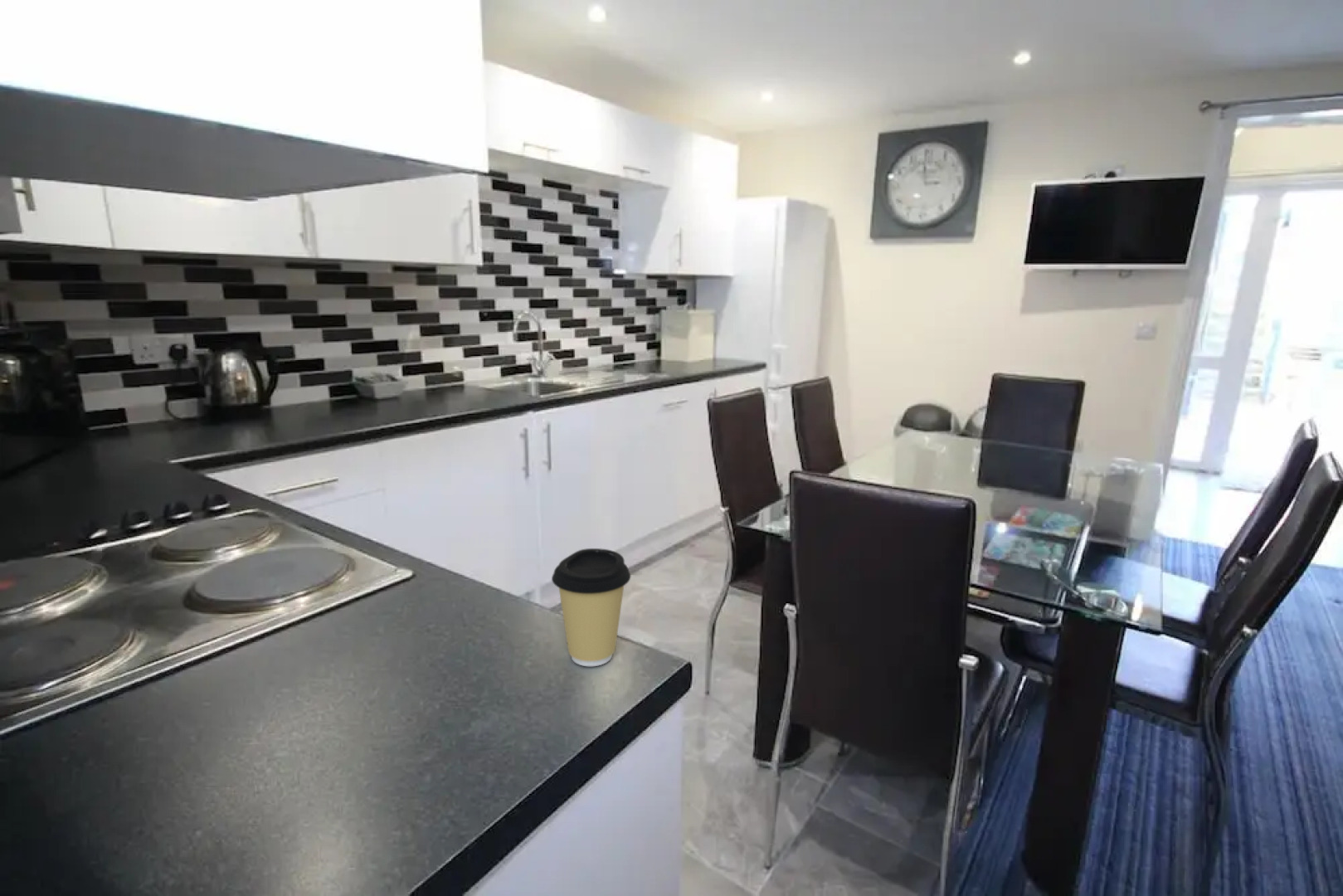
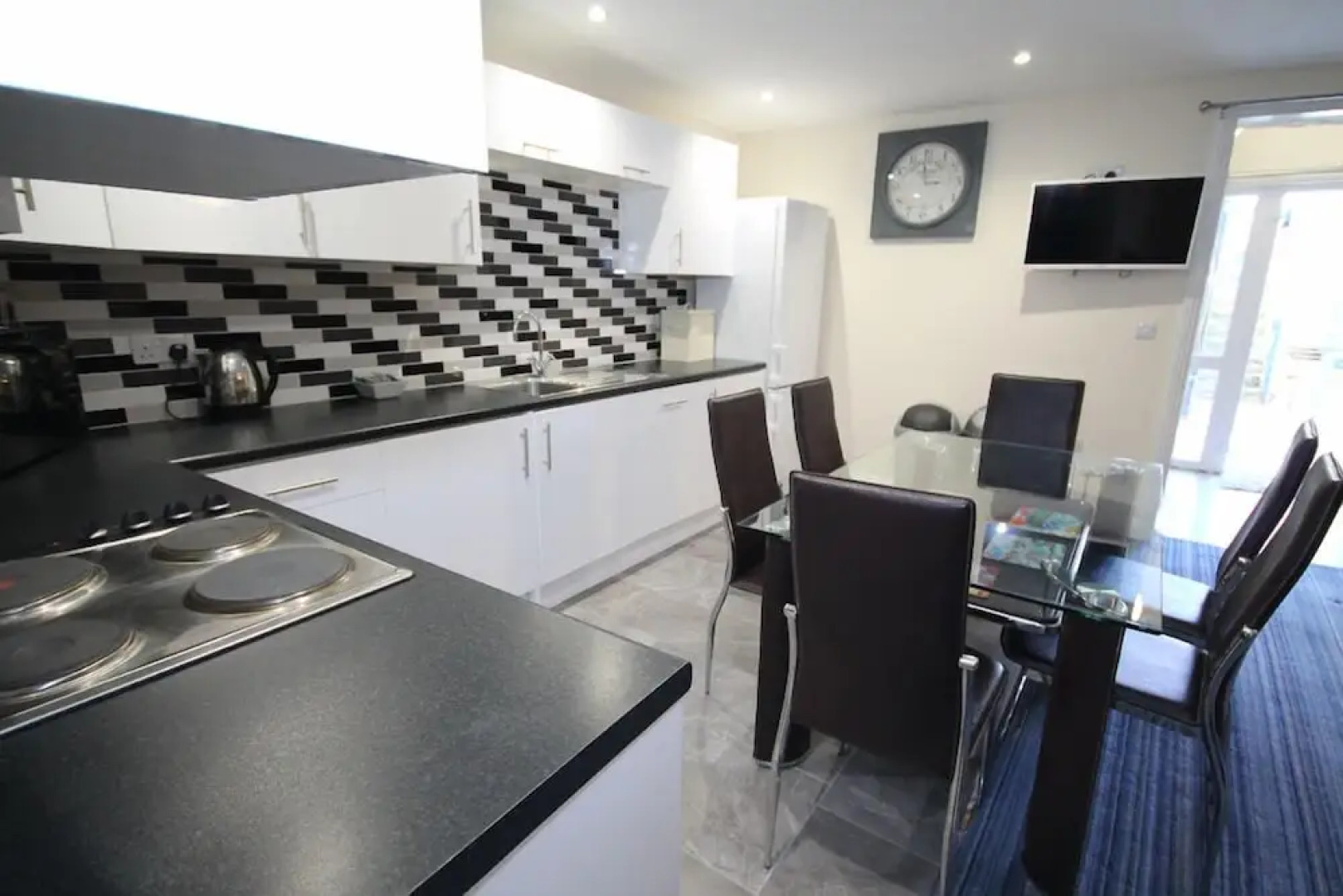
- coffee cup [551,548,631,667]
